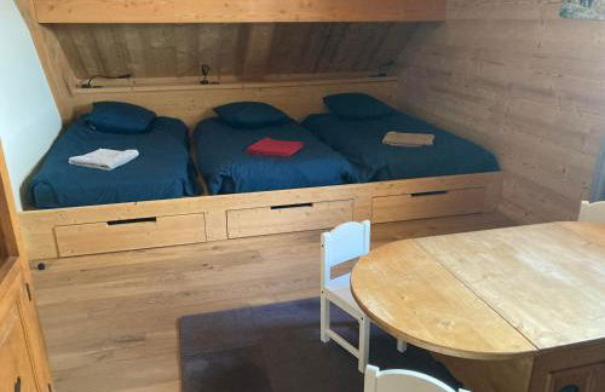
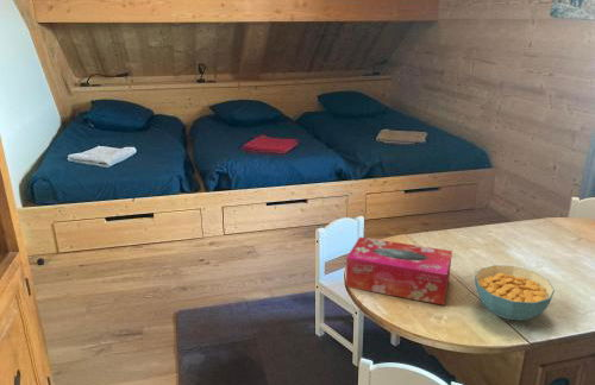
+ tissue box [345,235,453,307]
+ cereal bowl [474,264,556,321]
